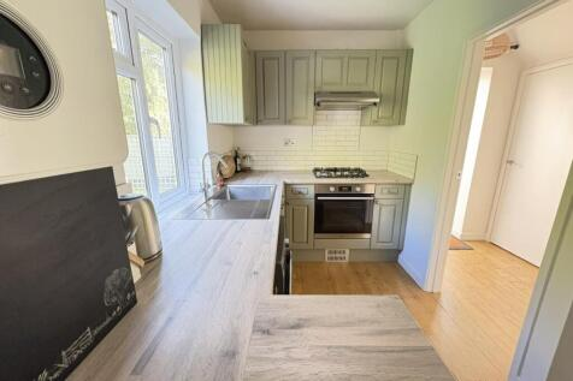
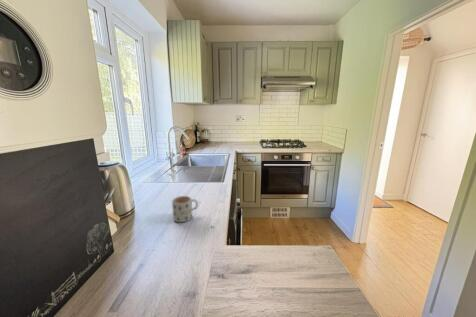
+ mug [171,195,199,223]
